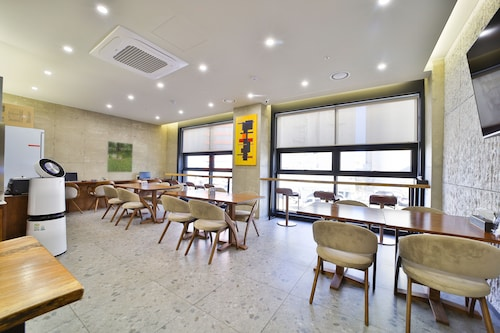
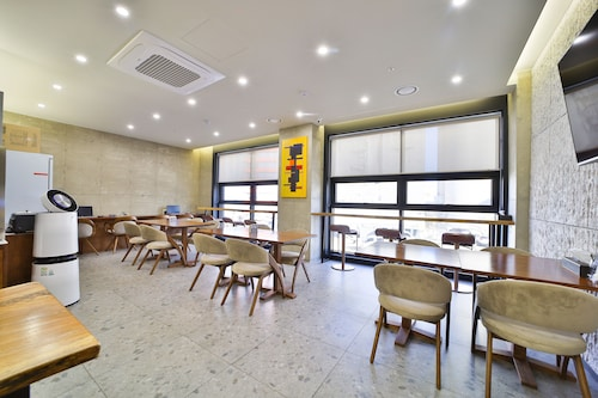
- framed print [106,140,134,173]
